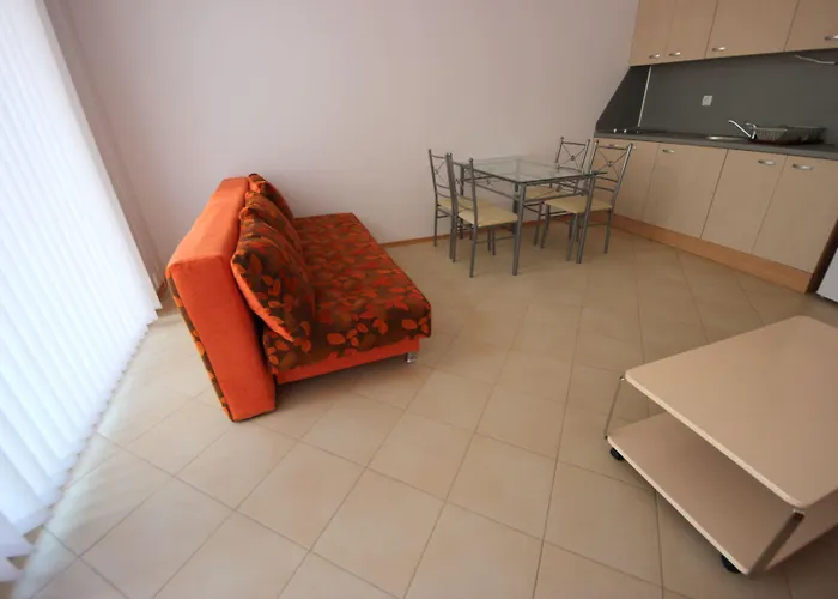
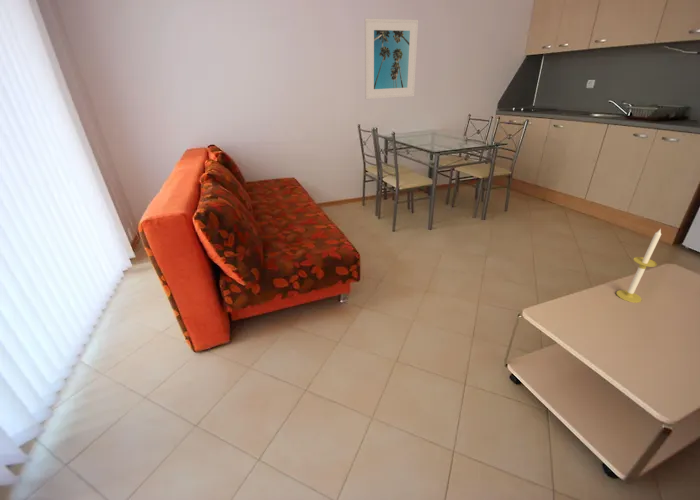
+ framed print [364,17,419,100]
+ candle [615,227,662,303]
